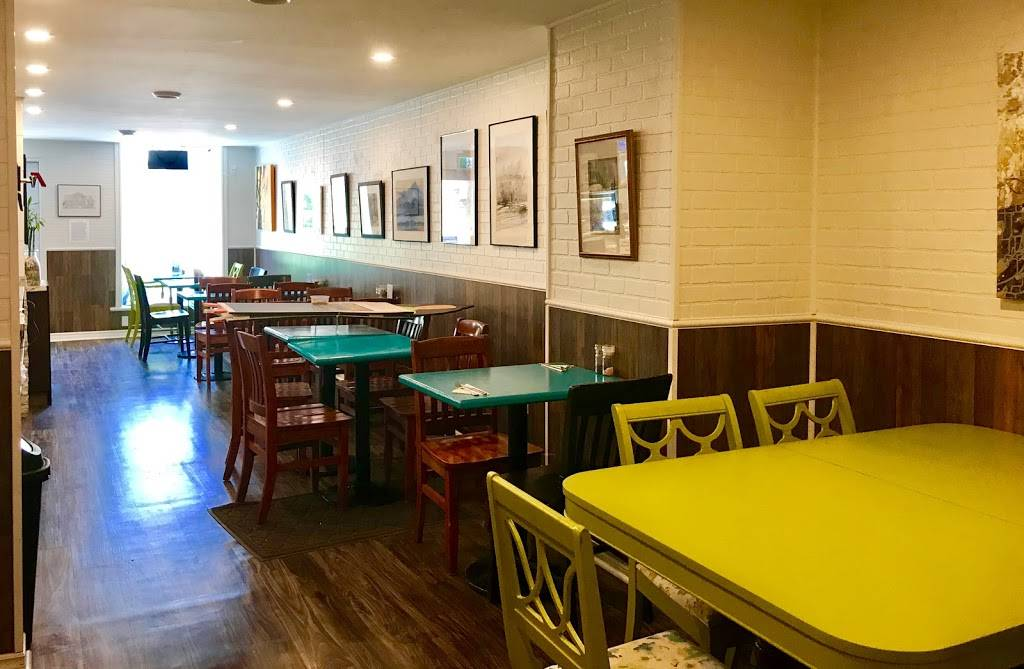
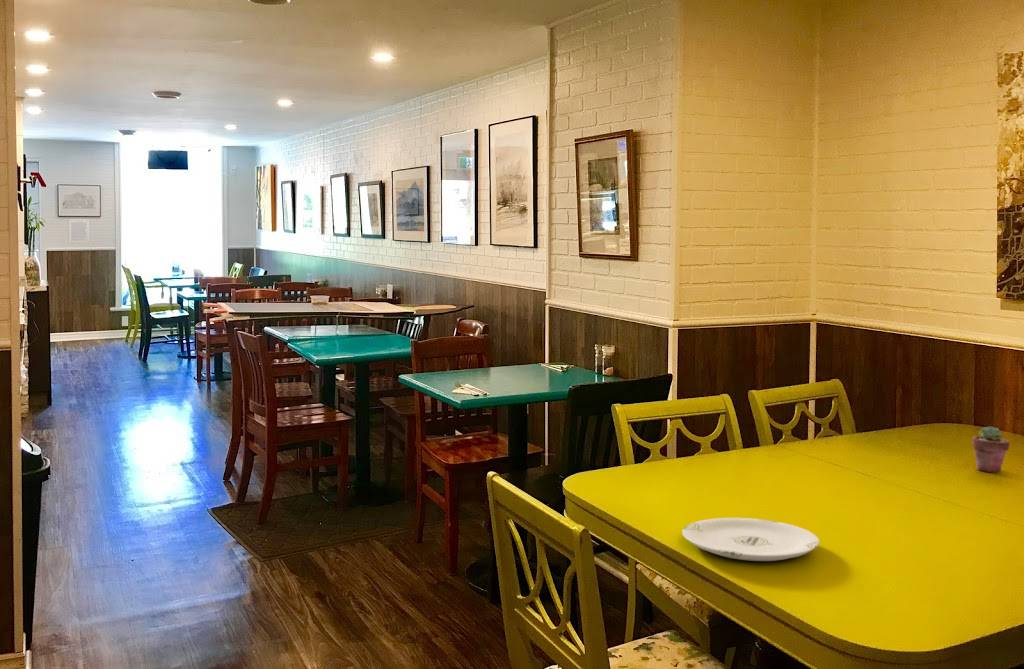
+ potted succulent [971,425,1011,473]
+ plate [681,517,820,562]
